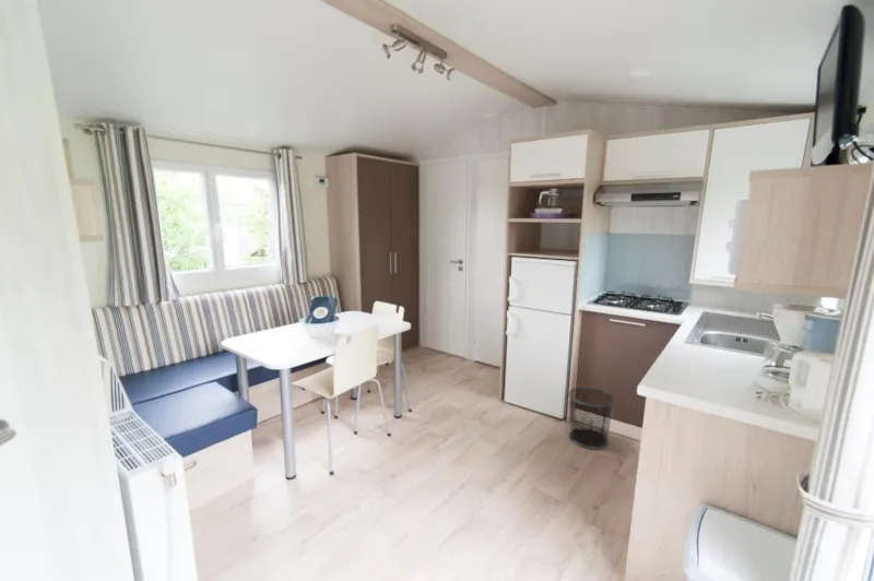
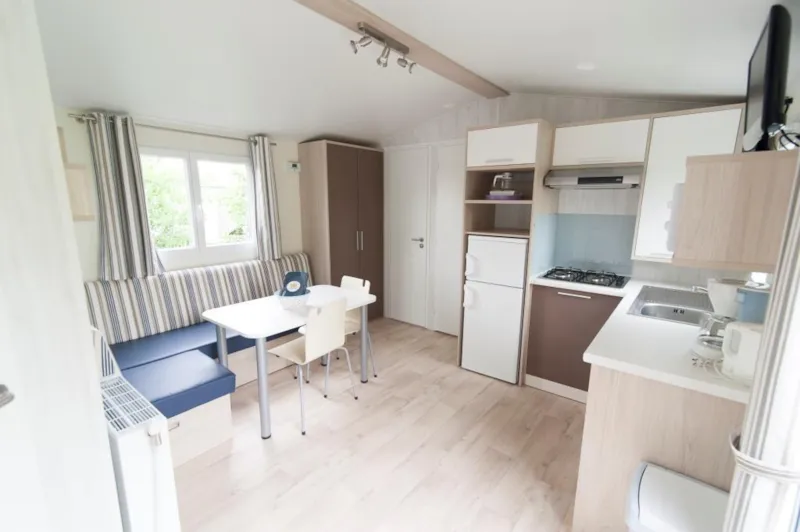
- waste bin [567,387,616,450]
